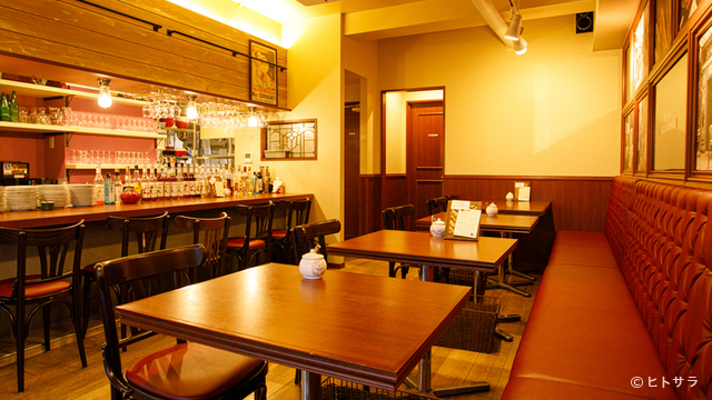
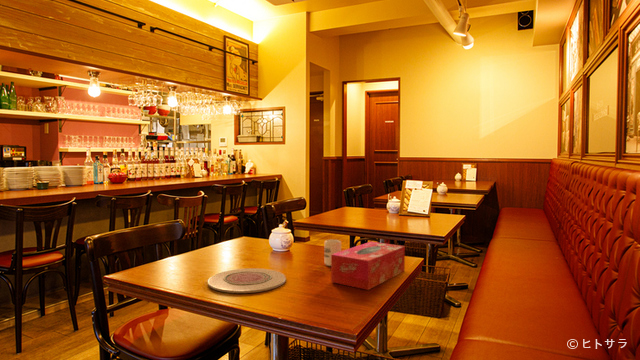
+ cup [323,239,342,267]
+ plate [207,267,287,294]
+ tissue box [330,241,406,291]
